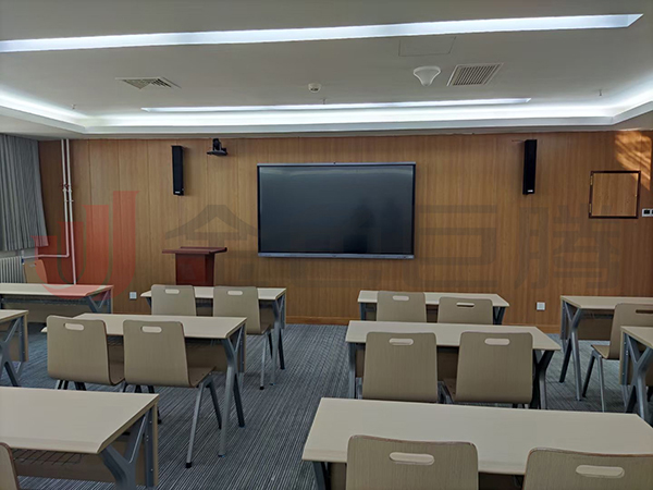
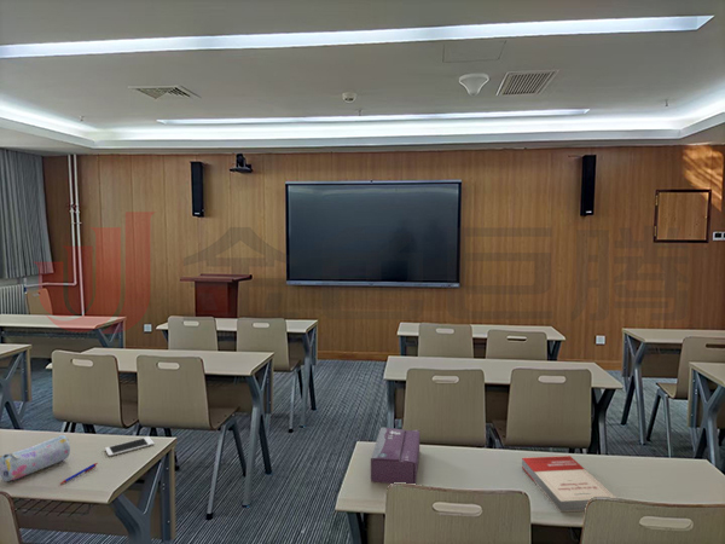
+ pen [58,462,99,486]
+ tissue box [370,426,422,485]
+ cell phone [104,435,155,457]
+ pencil case [0,434,71,482]
+ book [521,455,617,513]
